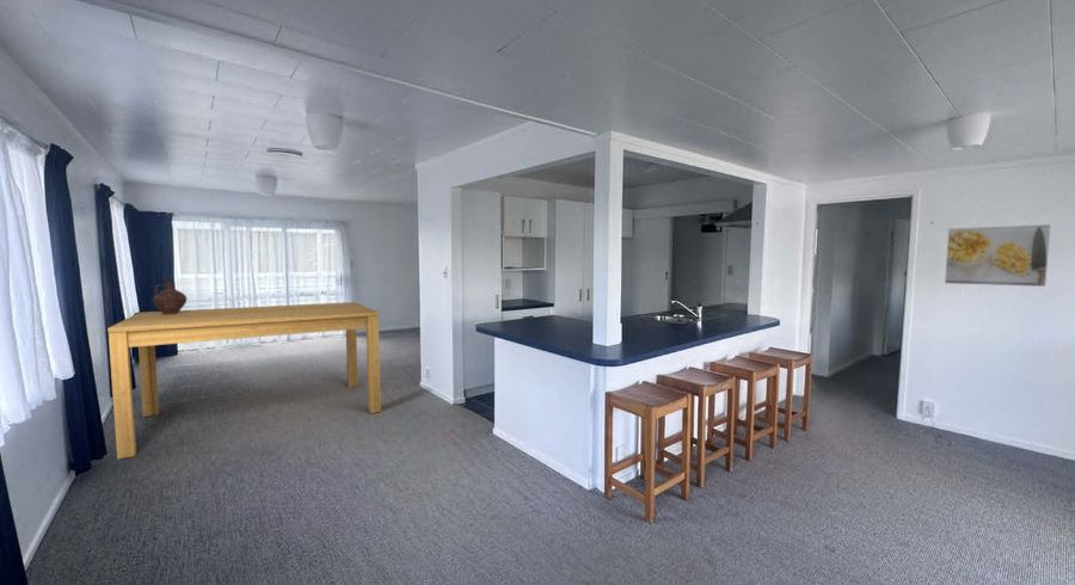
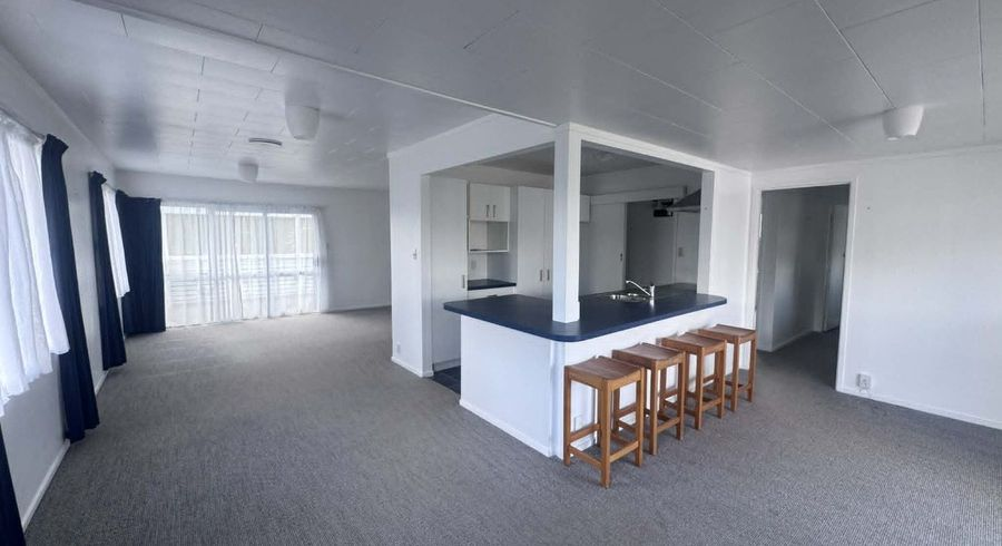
- dining table [106,301,382,461]
- ceramic jug [152,278,189,315]
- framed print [944,223,1052,288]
